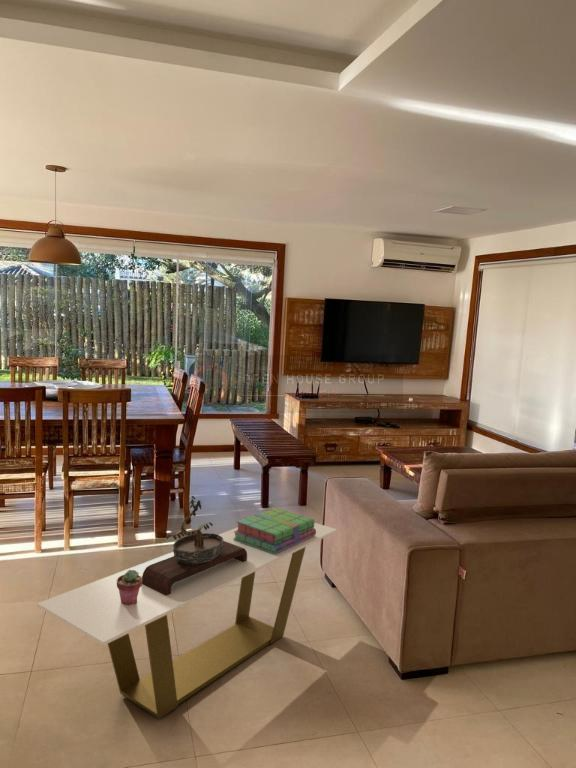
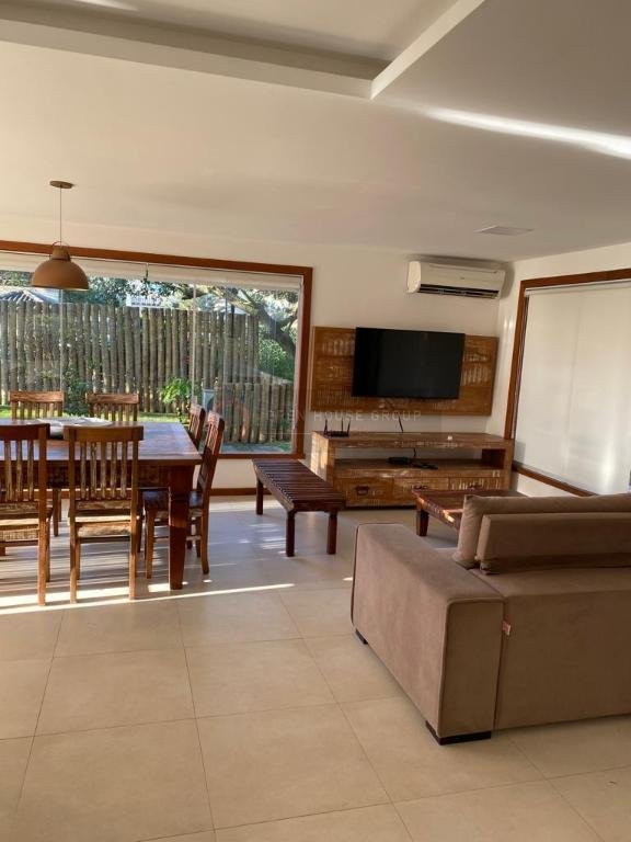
- coffee table [36,522,338,720]
- bonsai tree [142,495,247,596]
- potted succulent [116,569,142,605]
- stack of books [234,507,316,554]
